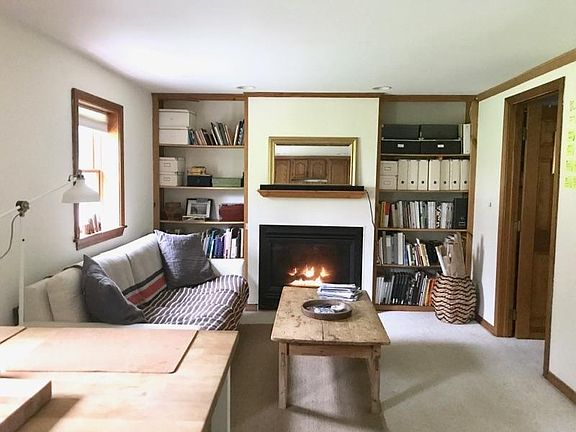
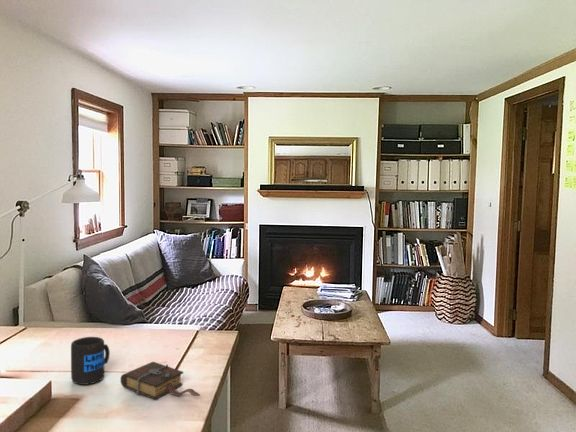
+ book [120,361,202,400]
+ mug [70,336,111,386]
